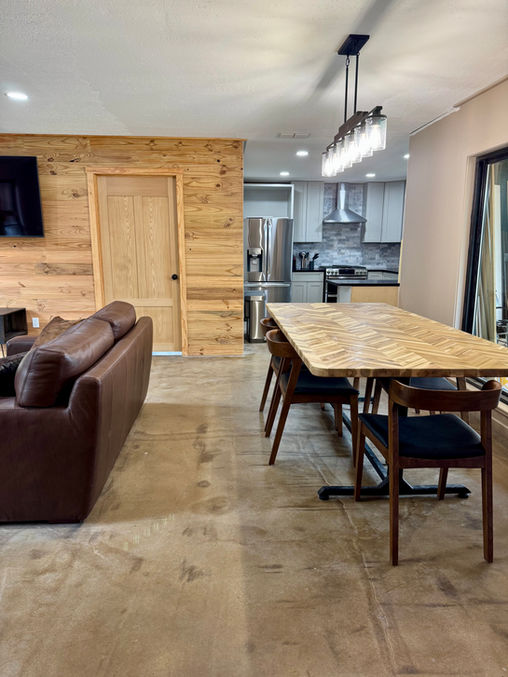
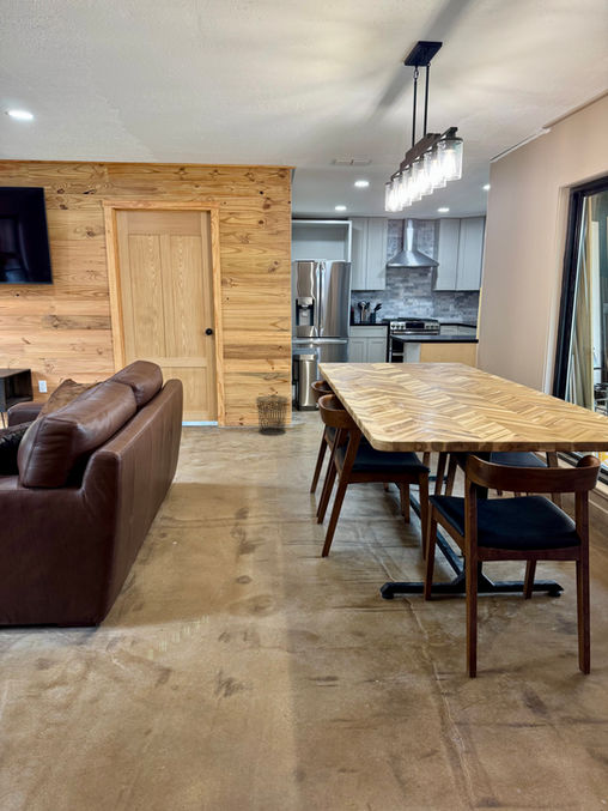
+ waste bin [255,394,290,436]
